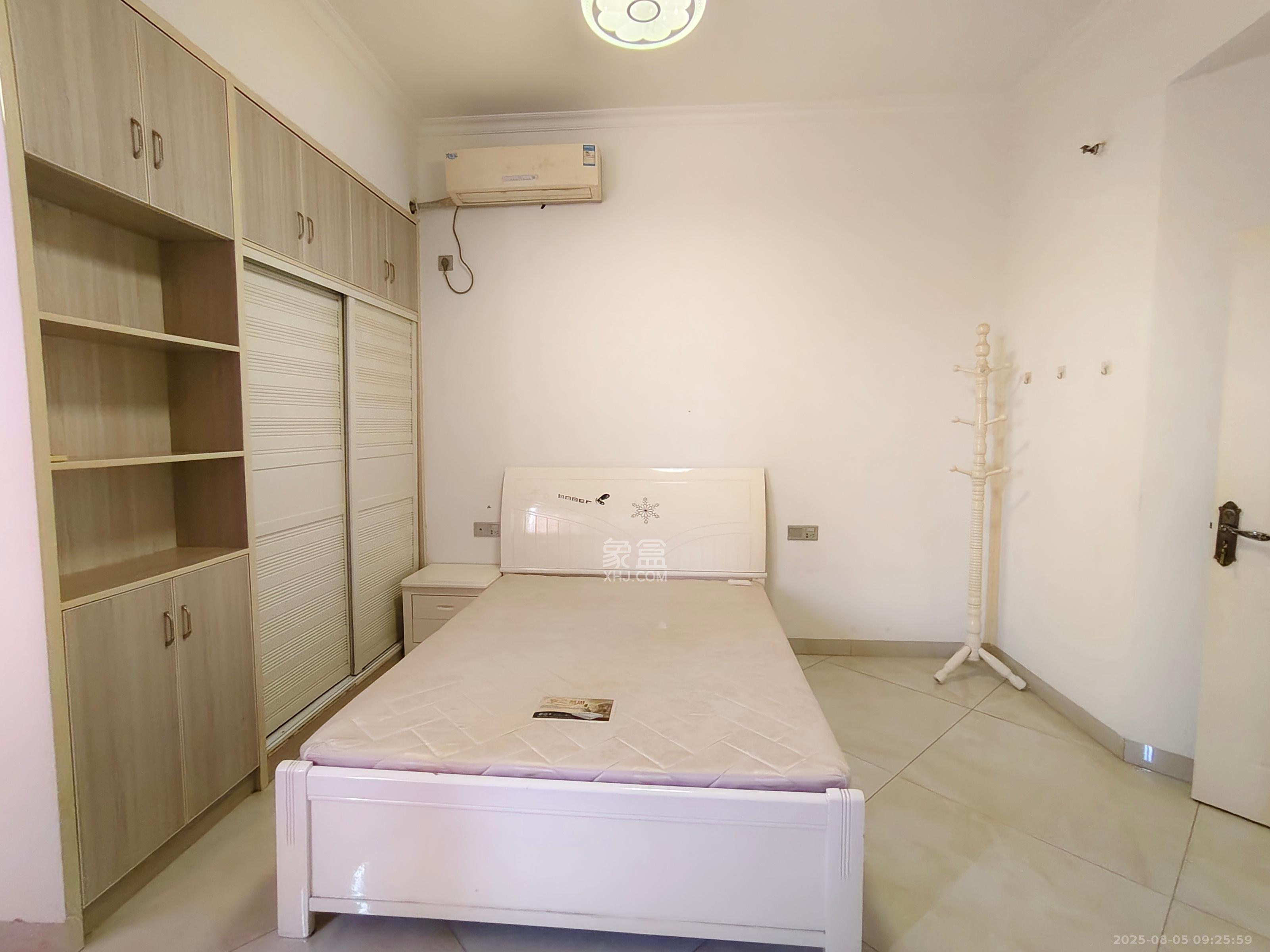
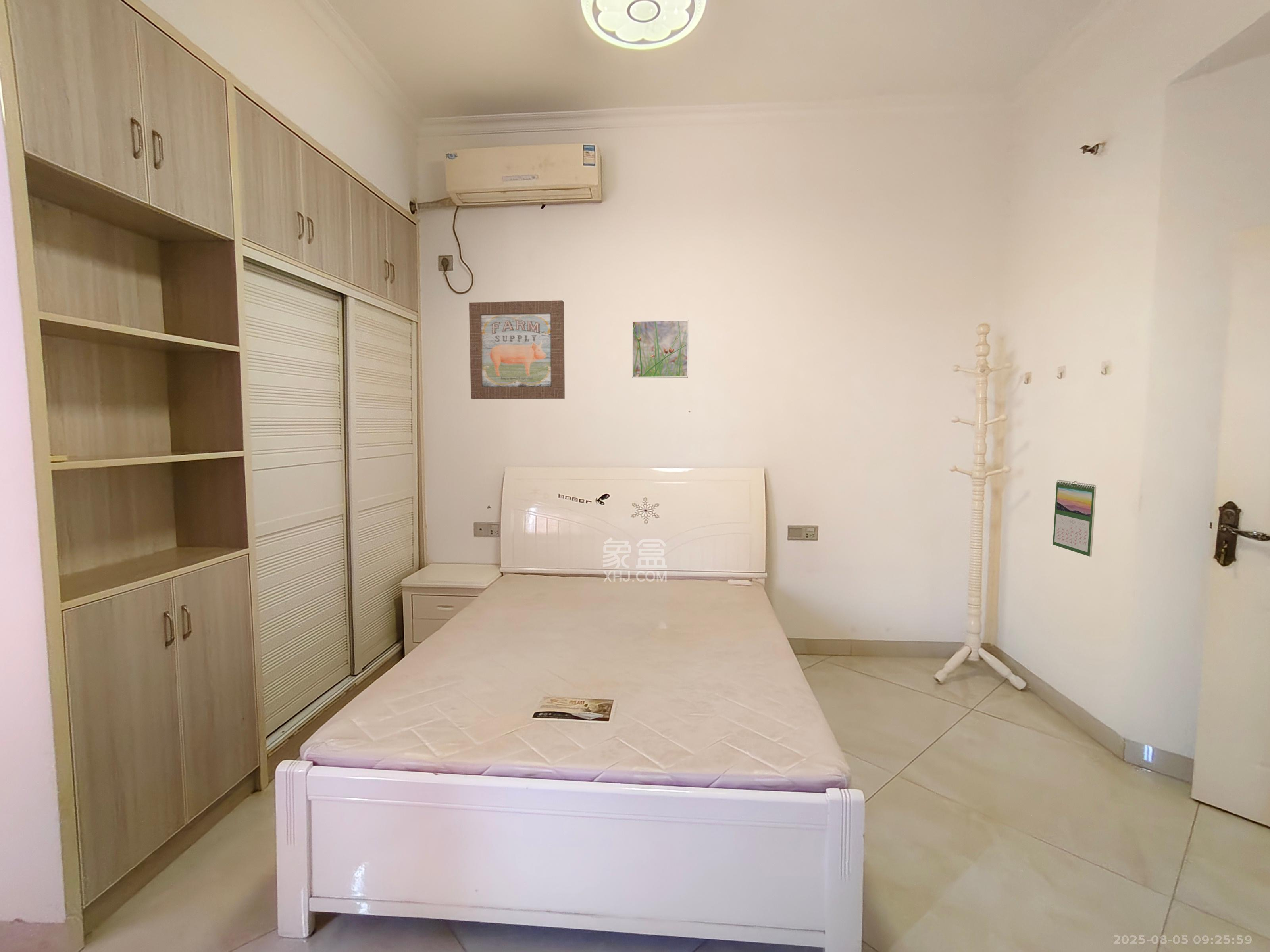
+ calendar [1053,480,1097,557]
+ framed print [632,320,689,378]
+ wall art [469,300,565,399]
